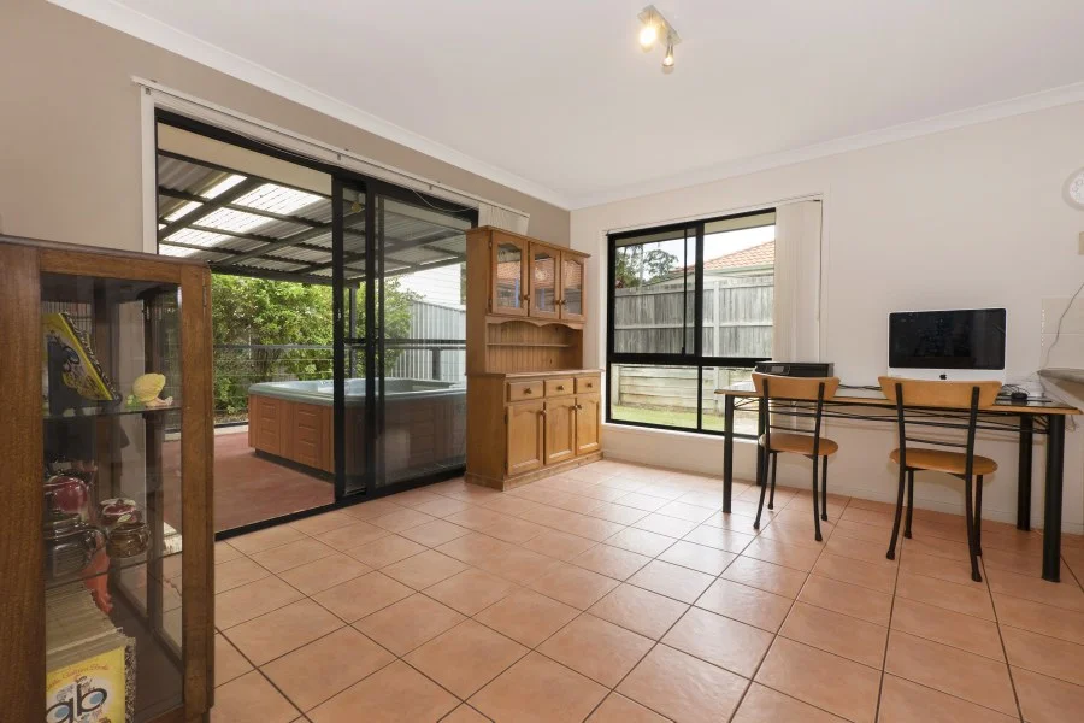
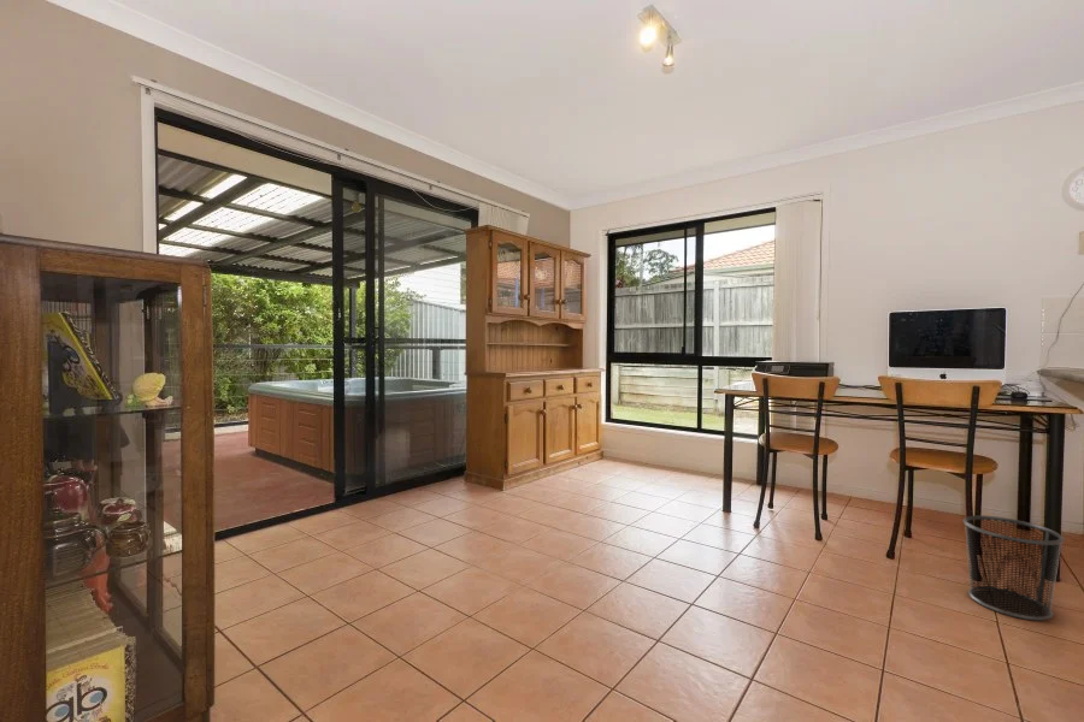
+ waste bin [962,515,1066,621]
